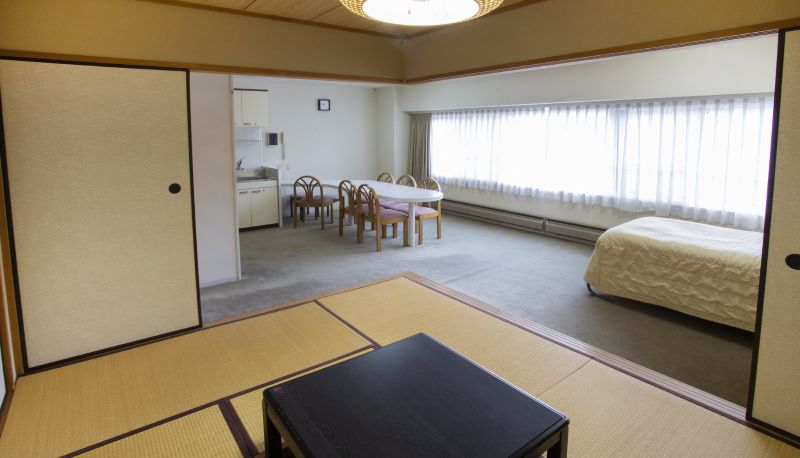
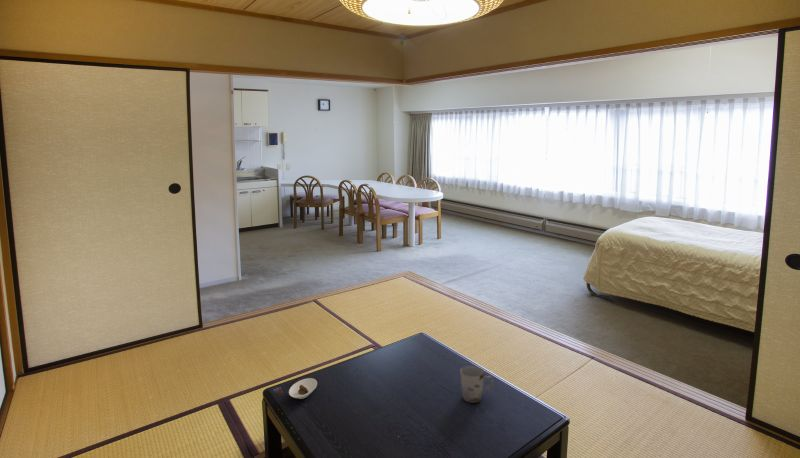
+ saucer [288,377,318,400]
+ cup [459,365,494,404]
